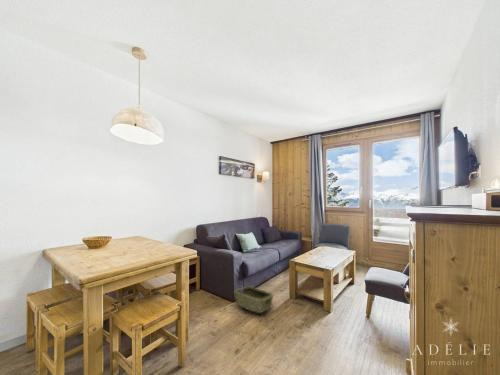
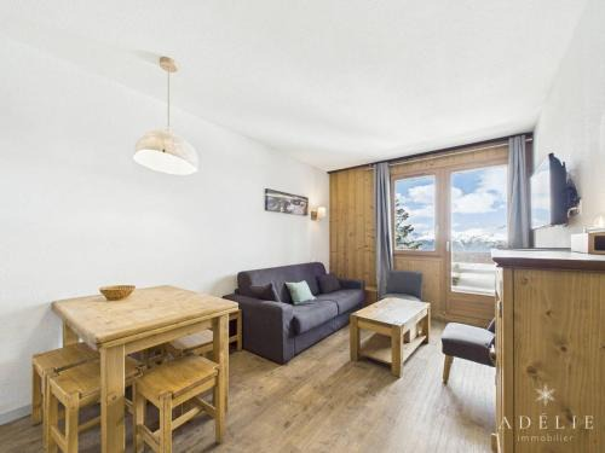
- woven basket [233,285,274,314]
